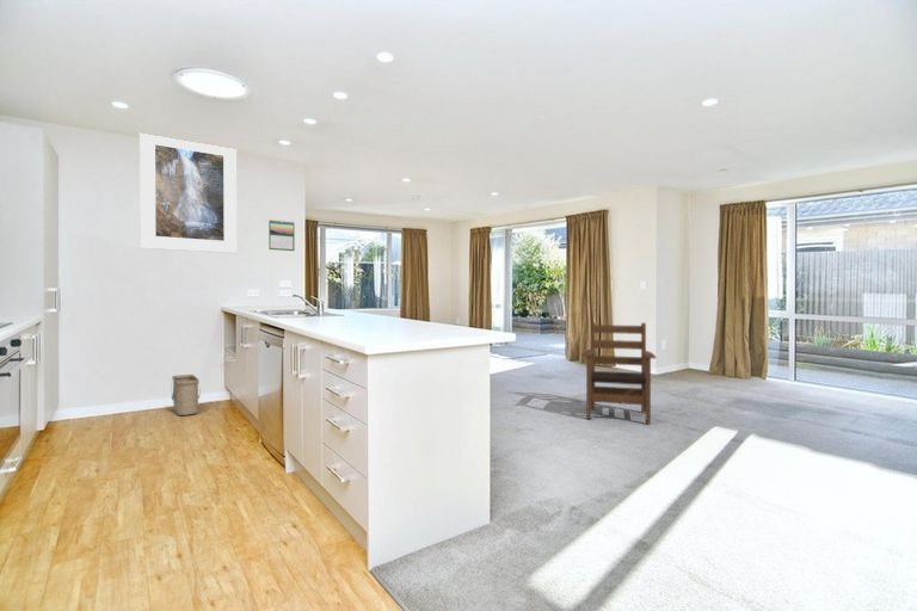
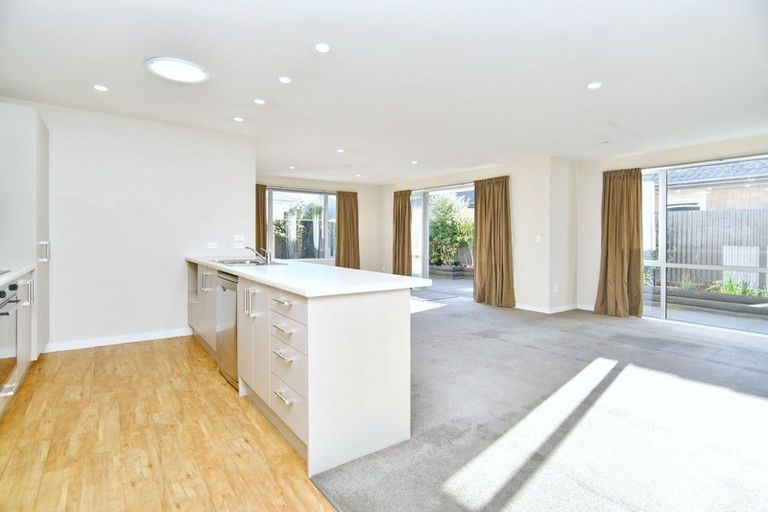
- calendar [267,218,296,252]
- armchair [580,321,657,425]
- basket [170,374,202,416]
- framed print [139,131,238,254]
